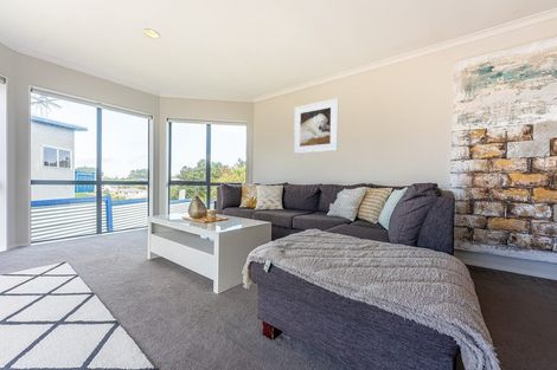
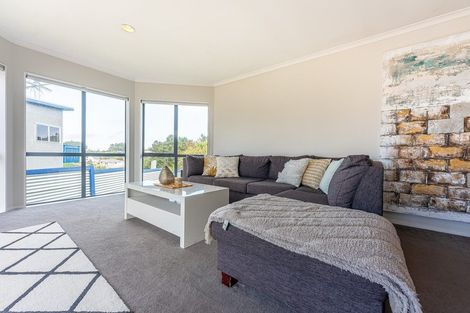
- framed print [293,97,339,155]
